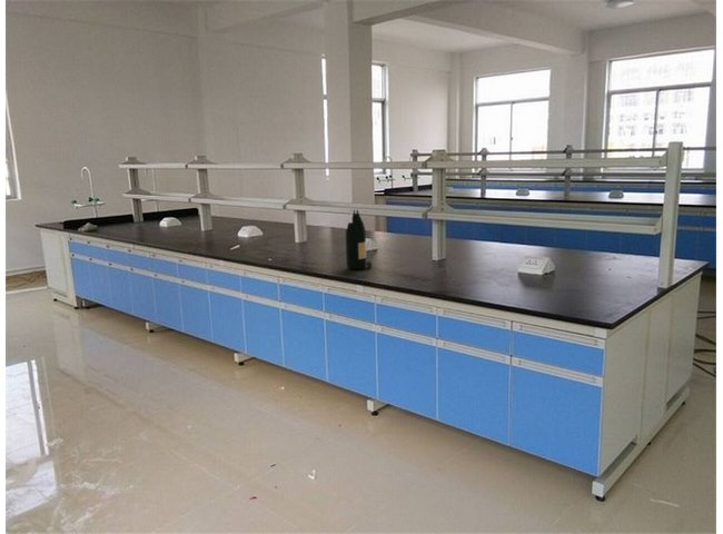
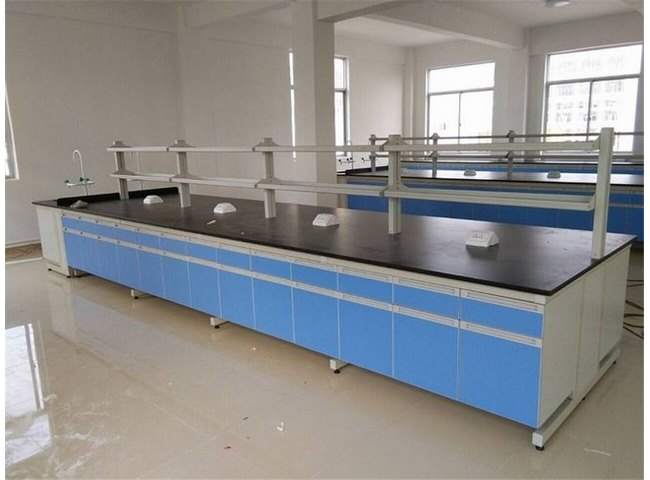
- bottle [345,208,373,270]
